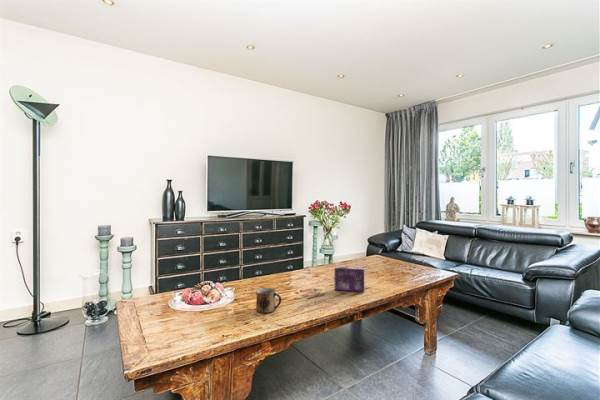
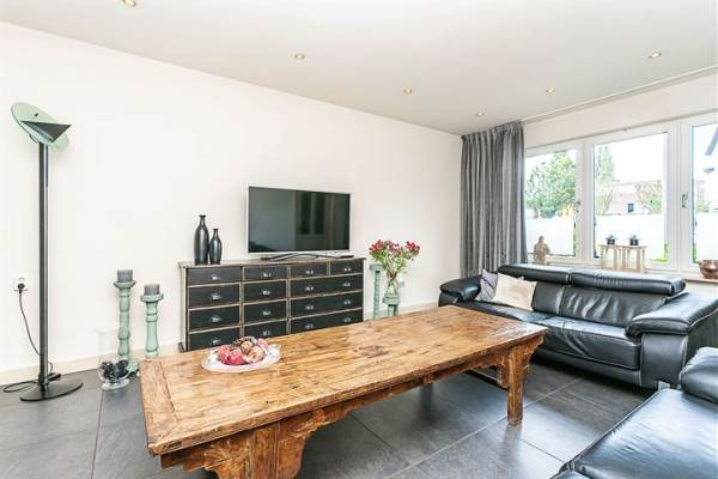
- mug [255,287,282,314]
- book [334,265,365,293]
